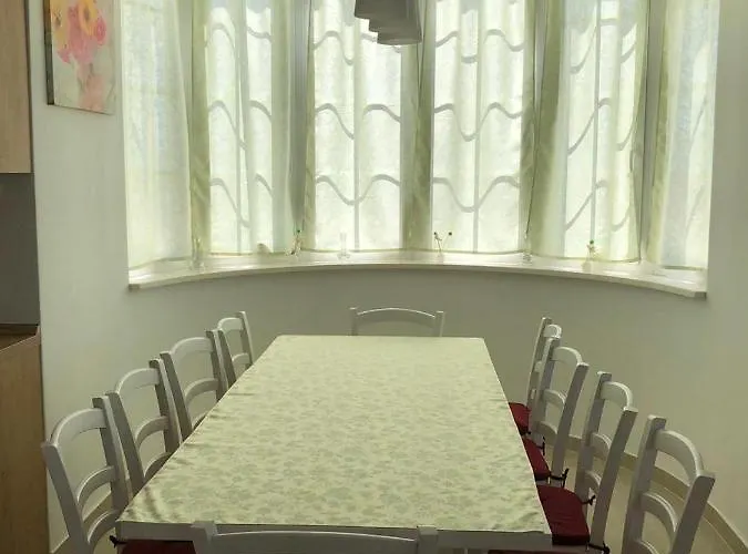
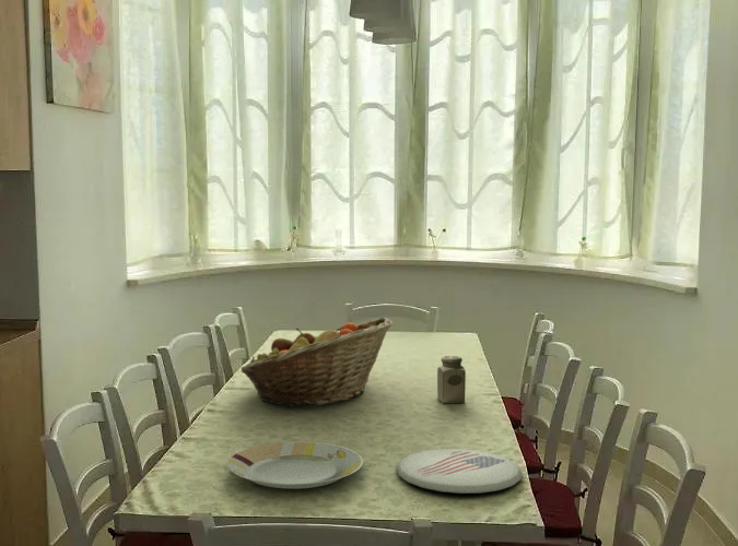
+ plate [395,448,523,495]
+ plate [226,441,364,490]
+ salt shaker [436,355,467,404]
+ fruit basket [241,316,394,408]
